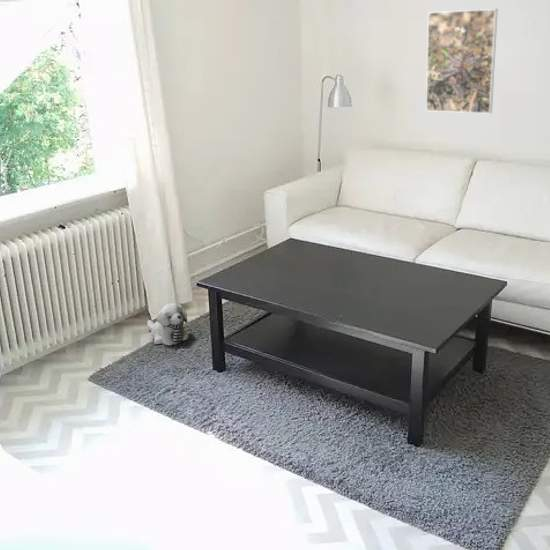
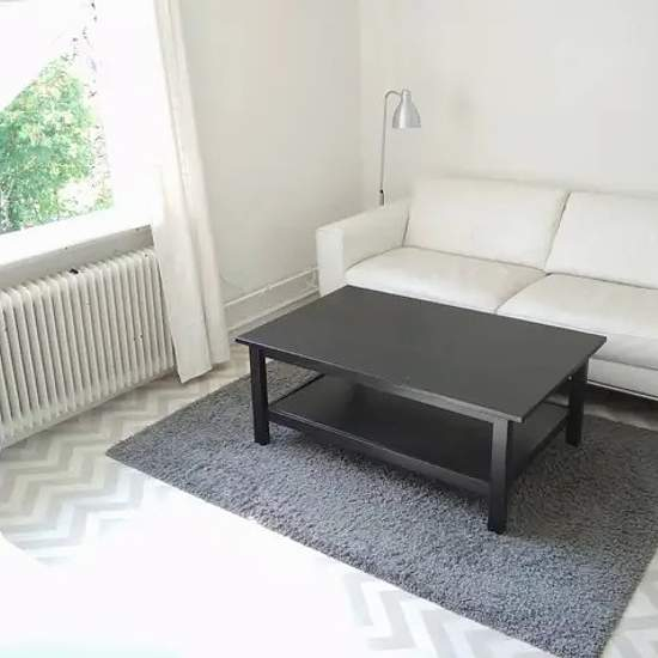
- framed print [425,8,499,115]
- plush toy [146,302,189,346]
